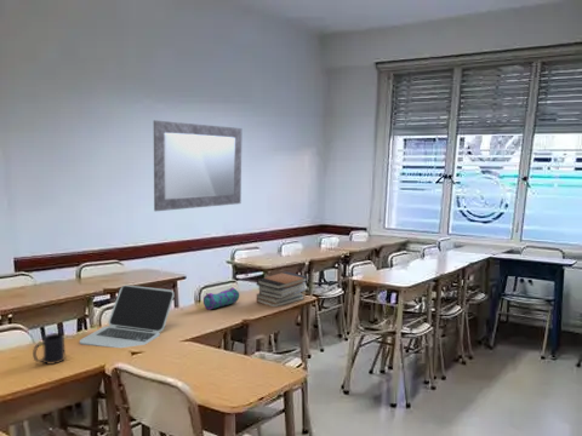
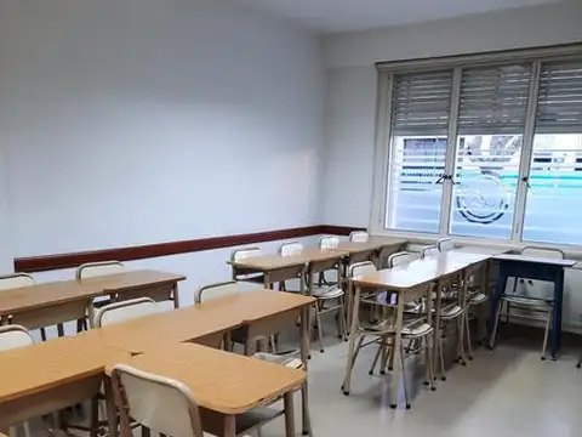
- laptop [79,285,176,349]
- mirror [153,120,242,212]
- book stack [255,271,309,308]
- mug [32,332,67,366]
- pencil case [202,286,240,311]
